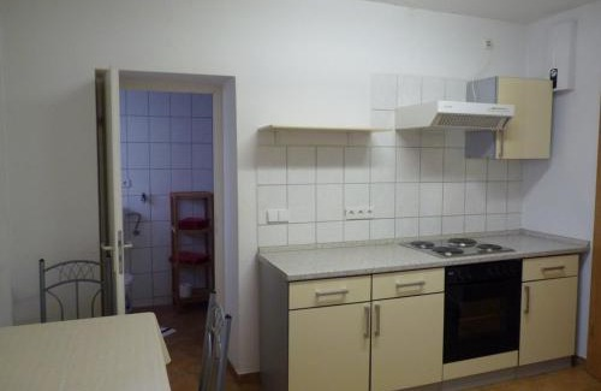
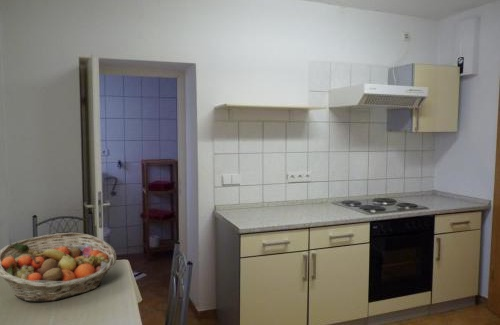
+ fruit basket [0,232,117,303]
